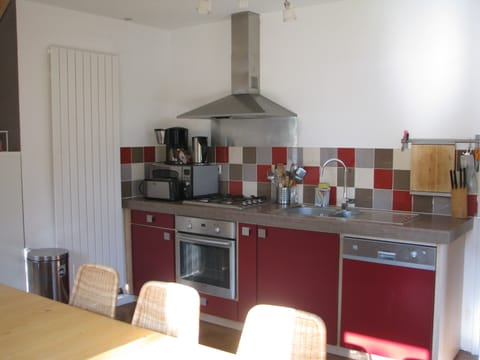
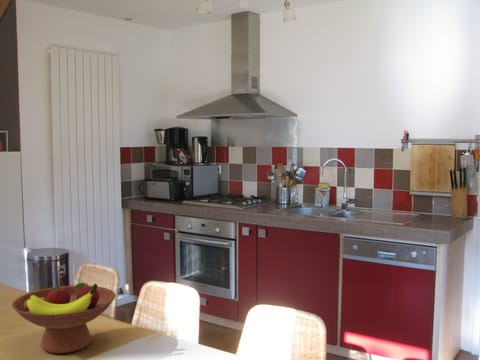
+ fruit bowl [11,282,117,354]
